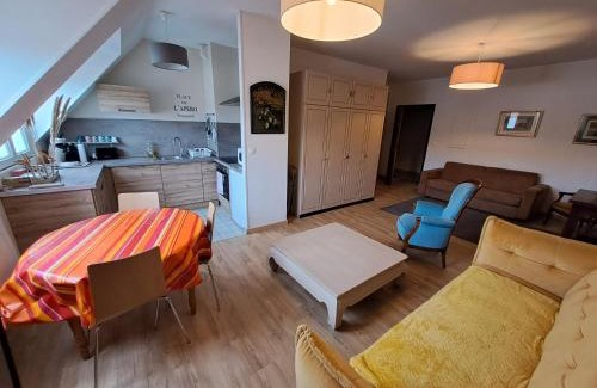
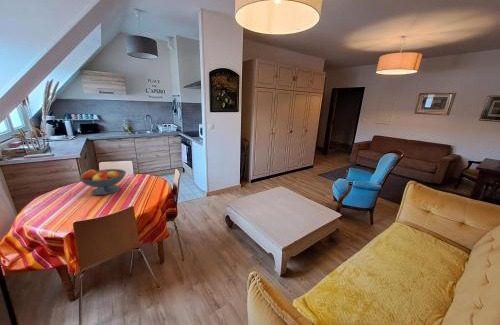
+ fruit bowl [79,168,127,196]
